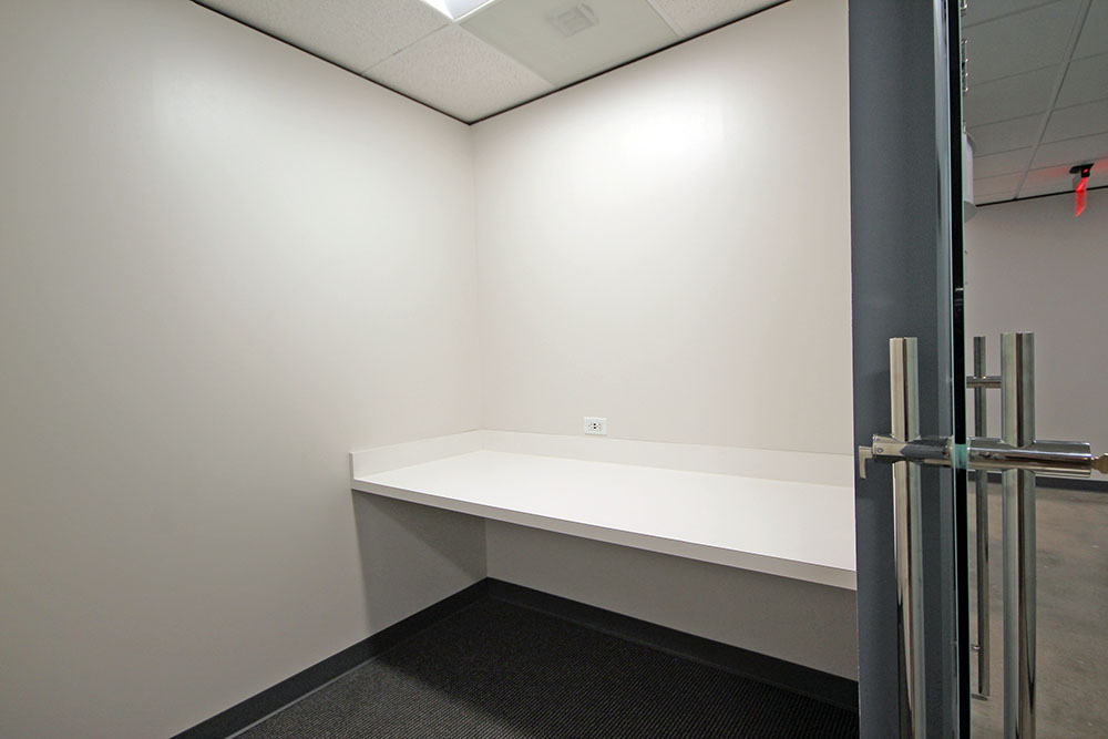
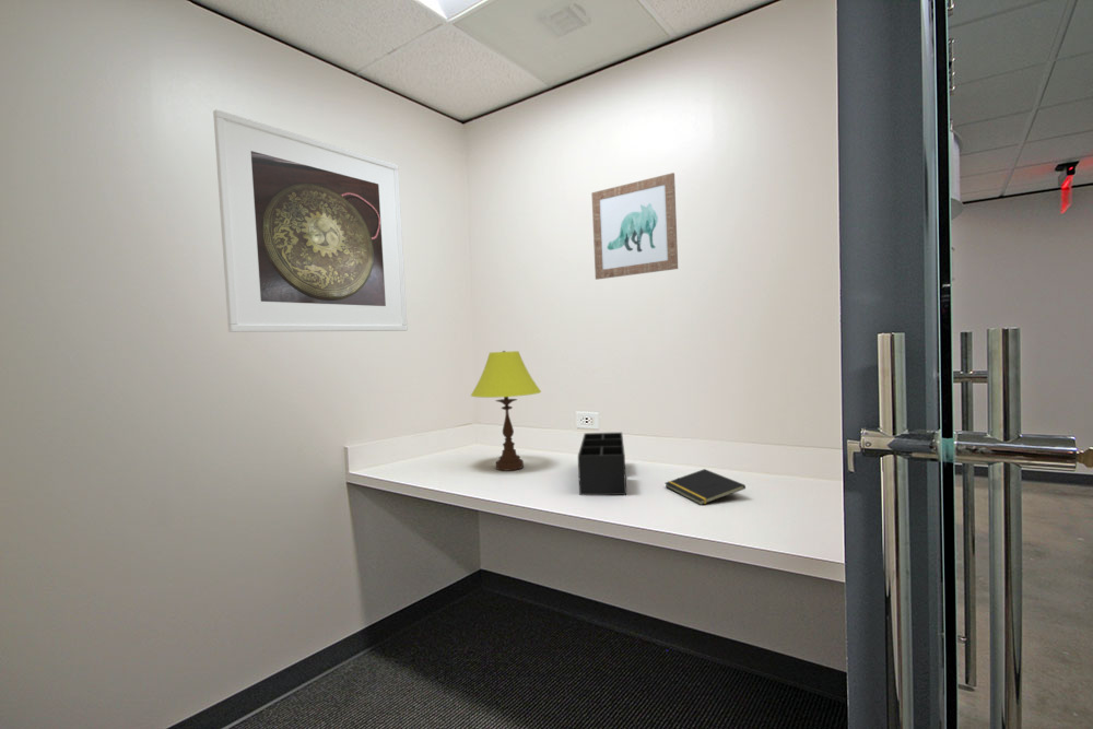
+ notepad [663,468,747,506]
+ table lamp [470,350,542,472]
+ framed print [212,108,409,333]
+ wall art [590,172,679,281]
+ desk organizer [577,432,627,496]
